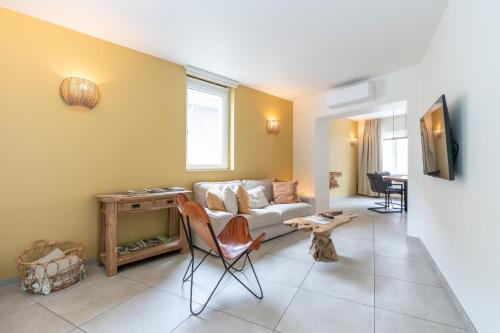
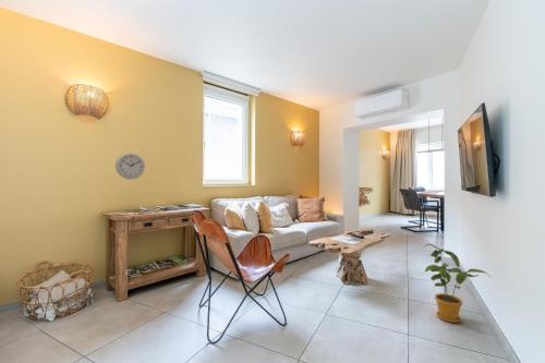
+ wall clock [114,152,146,181]
+ house plant [424,243,492,324]
